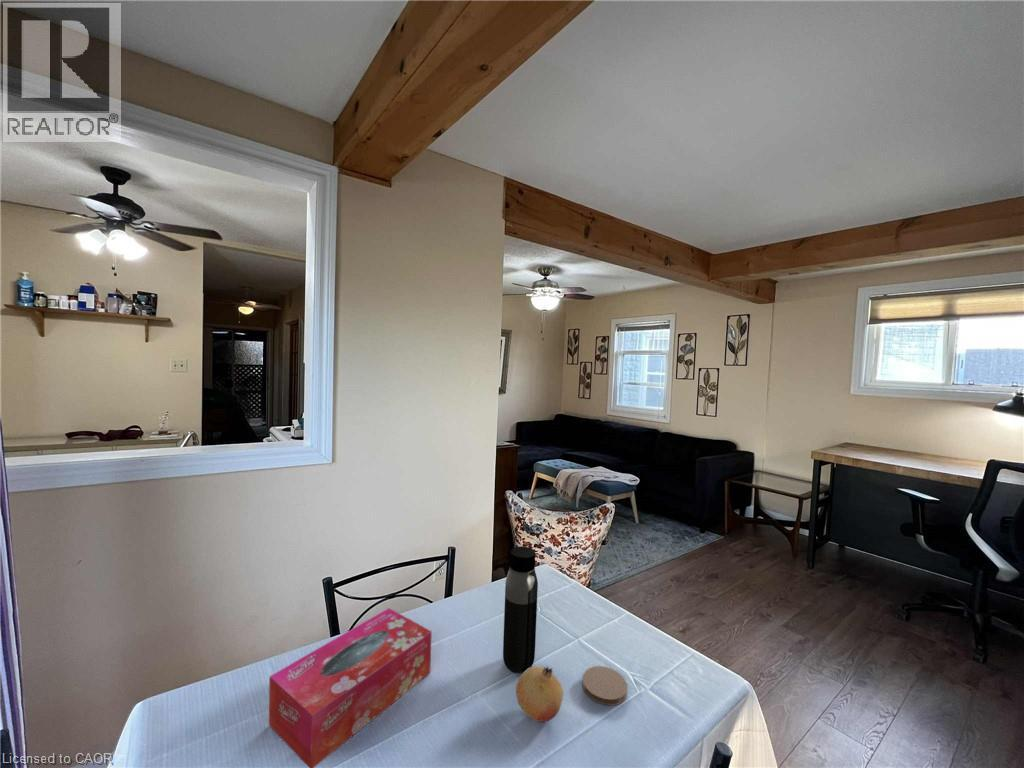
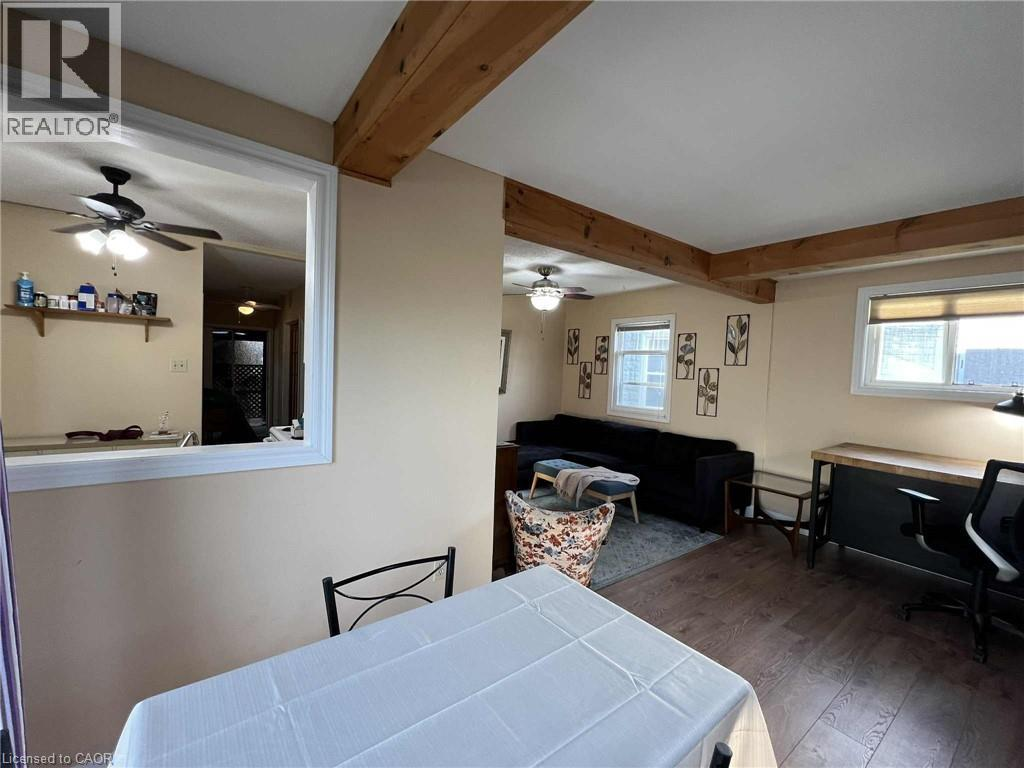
- tissue box [268,607,433,768]
- fruit [515,665,564,723]
- coaster [581,665,628,707]
- water bottle [502,546,539,674]
